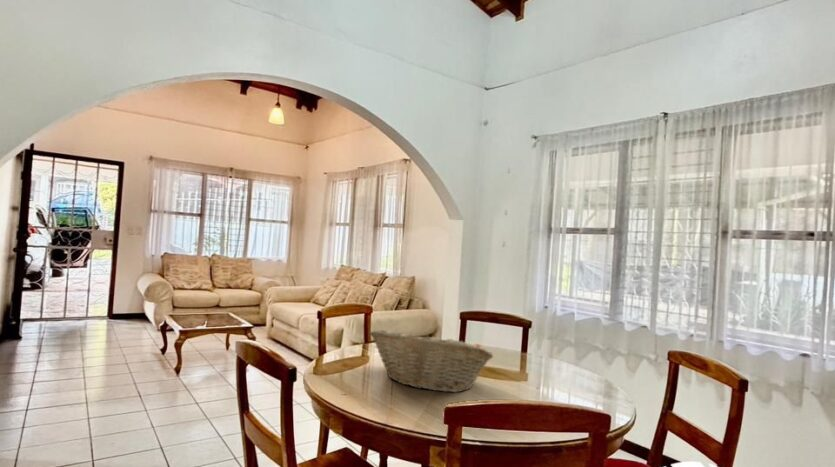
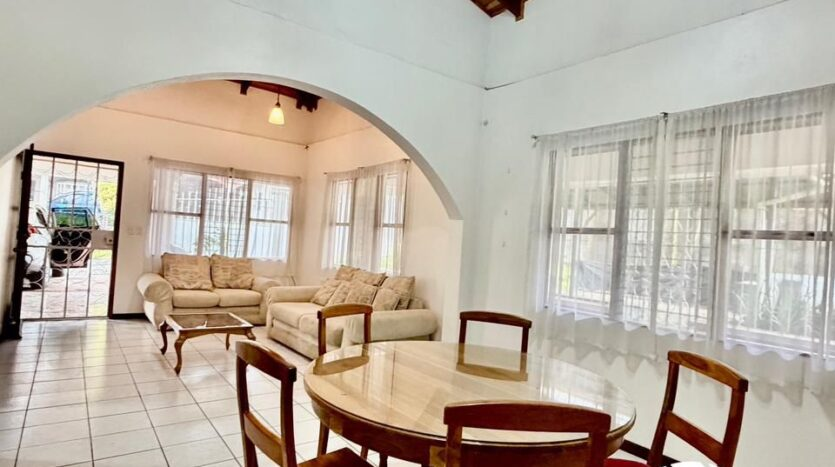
- fruit basket [368,329,495,394]
